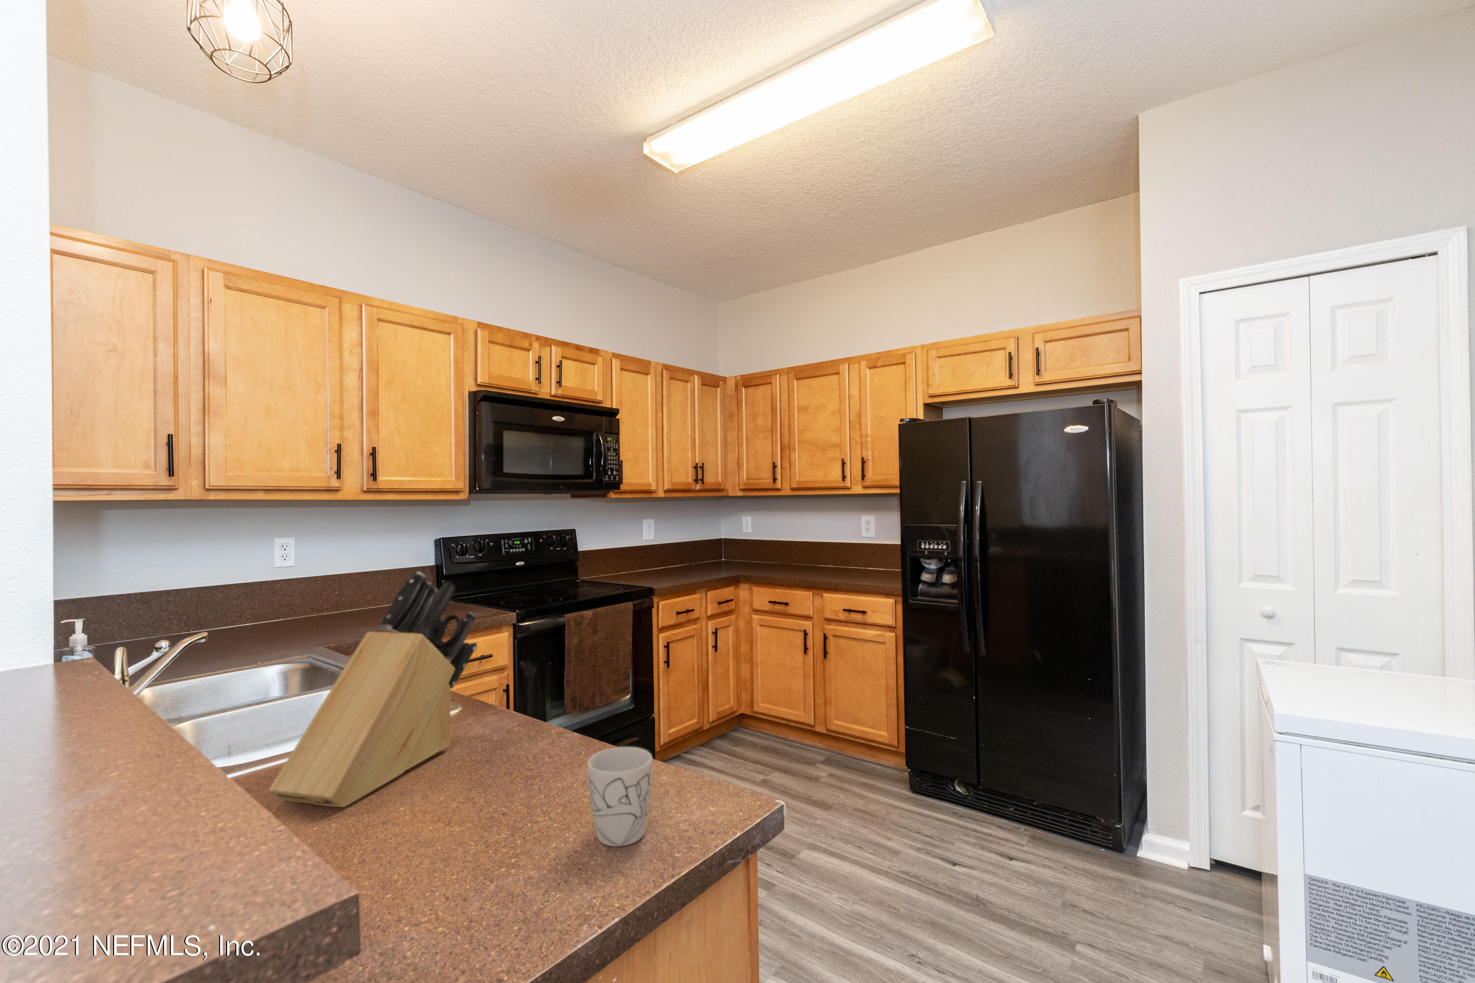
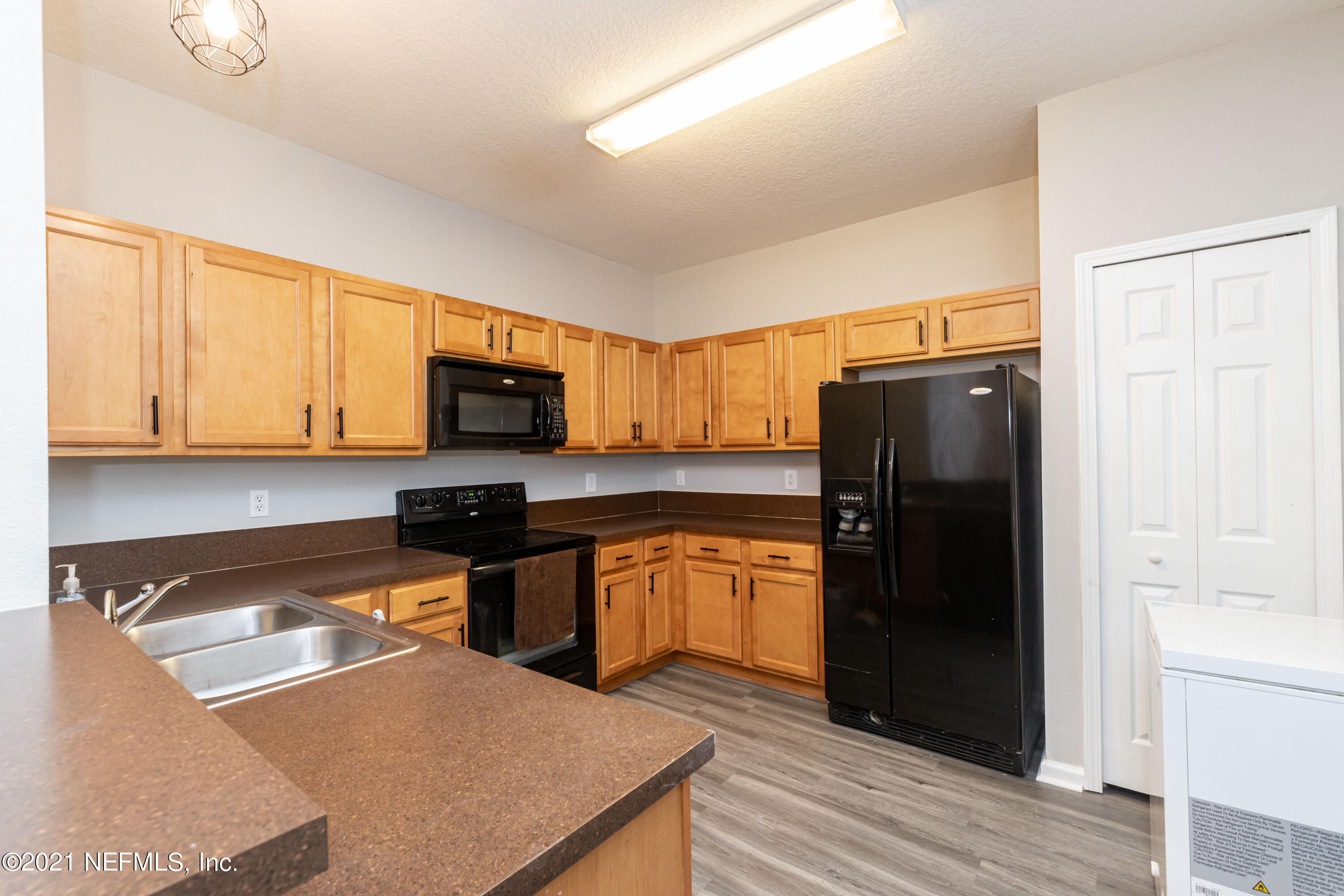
- mug [587,746,653,847]
- knife block [268,572,477,807]
